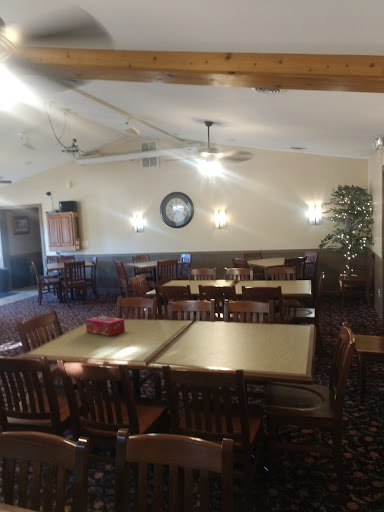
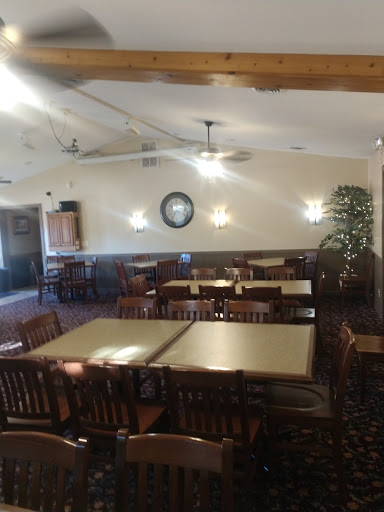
- tissue box [85,315,126,337]
